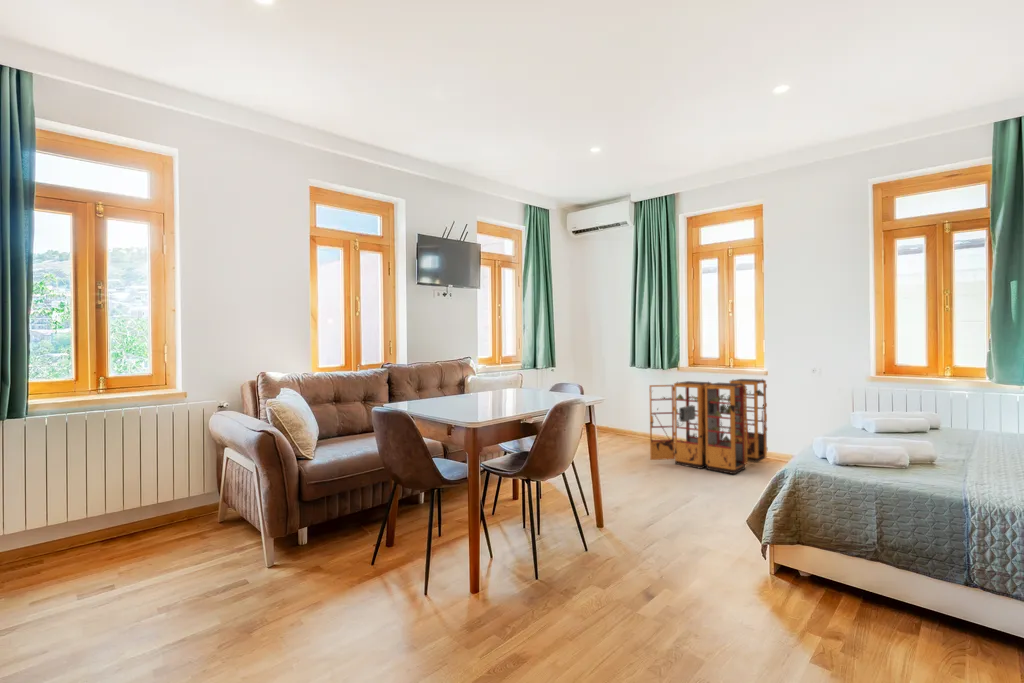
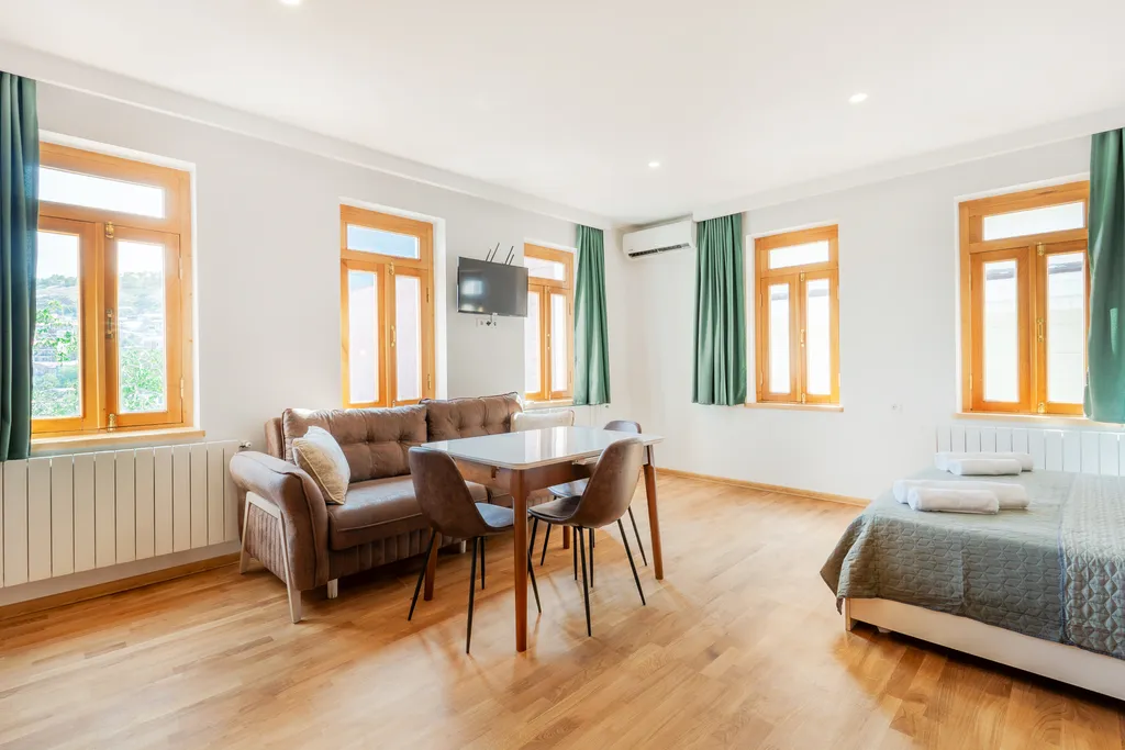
- phone booth [648,378,768,475]
